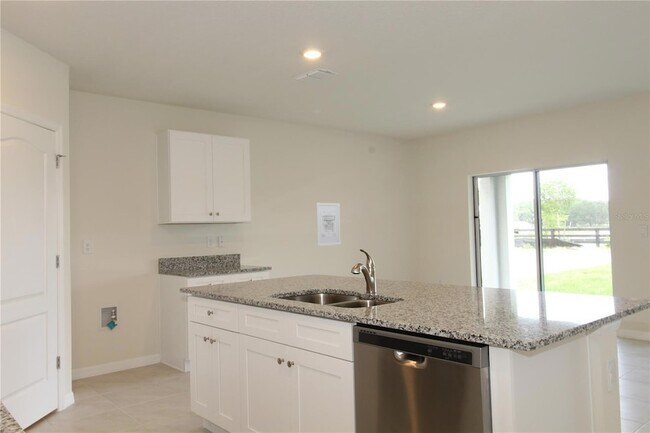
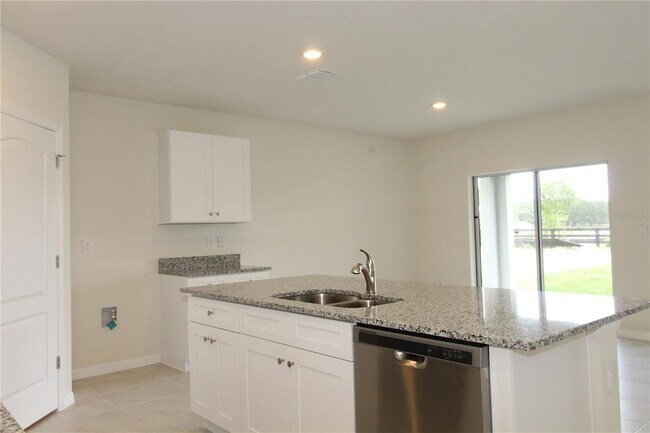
- wall art [315,202,342,247]
